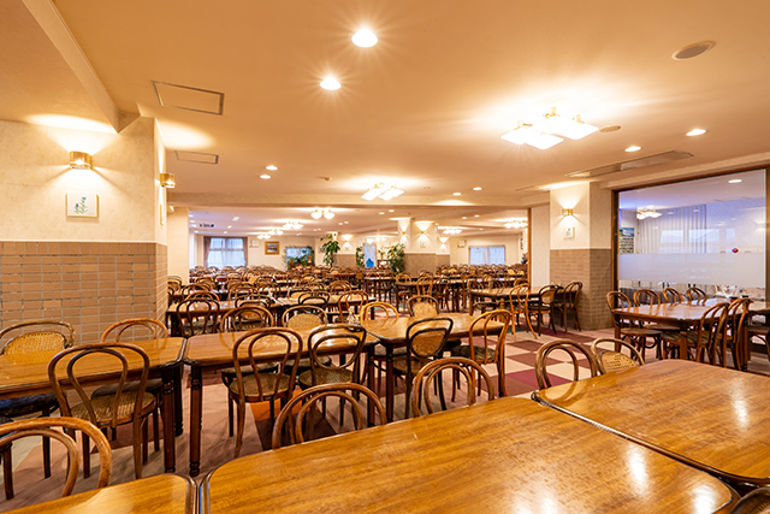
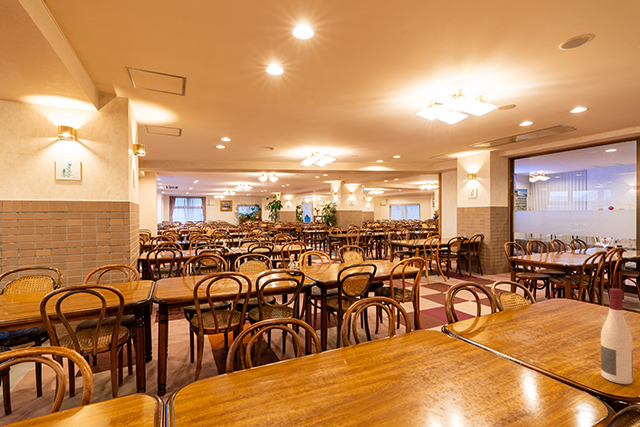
+ alcohol [600,287,634,385]
